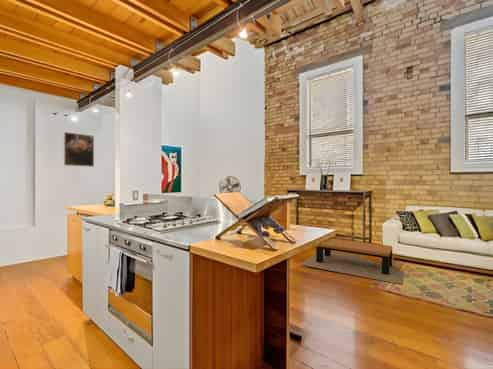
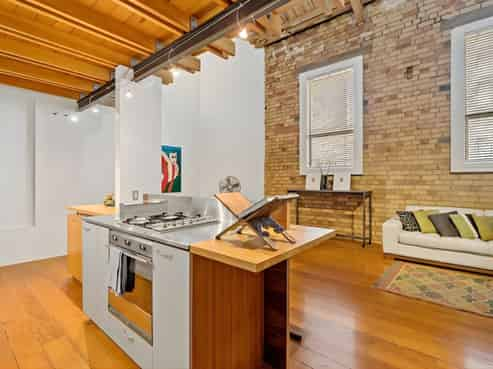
- coffee table [299,238,405,285]
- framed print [63,131,95,168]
